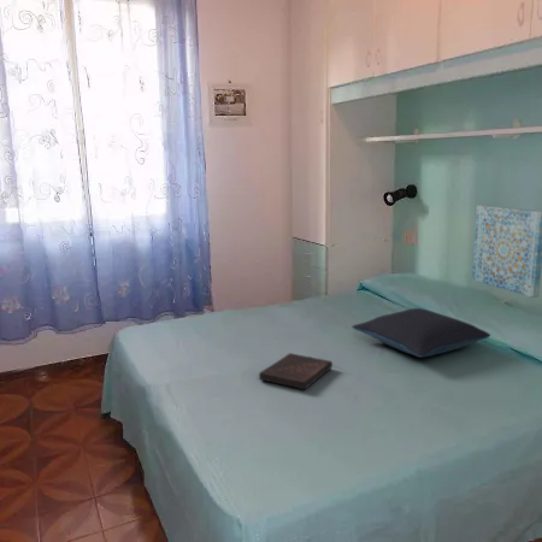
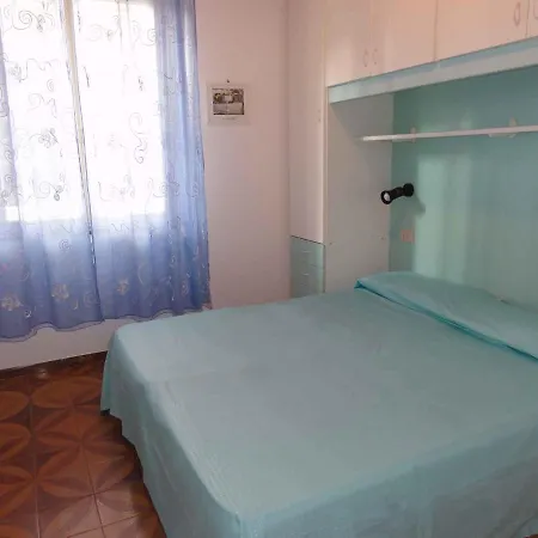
- pillow [350,307,491,359]
- wall art [471,204,542,299]
- book [258,352,334,390]
